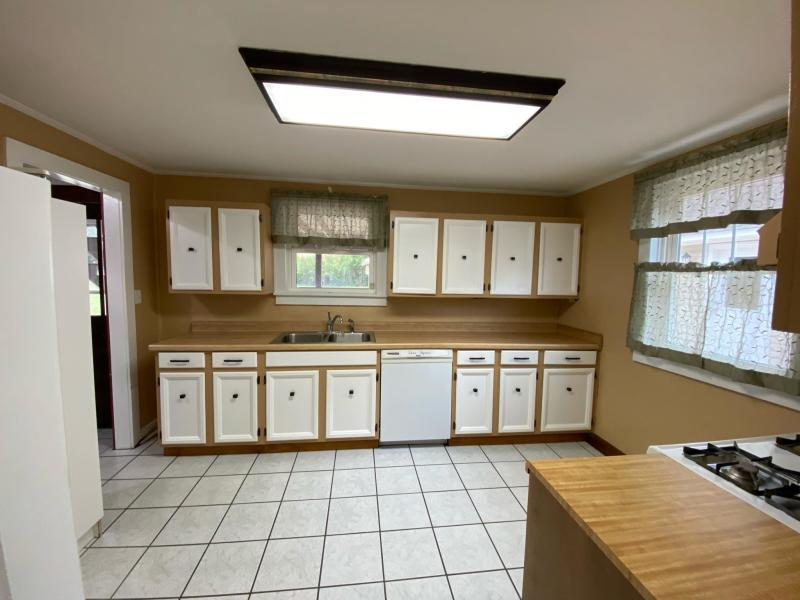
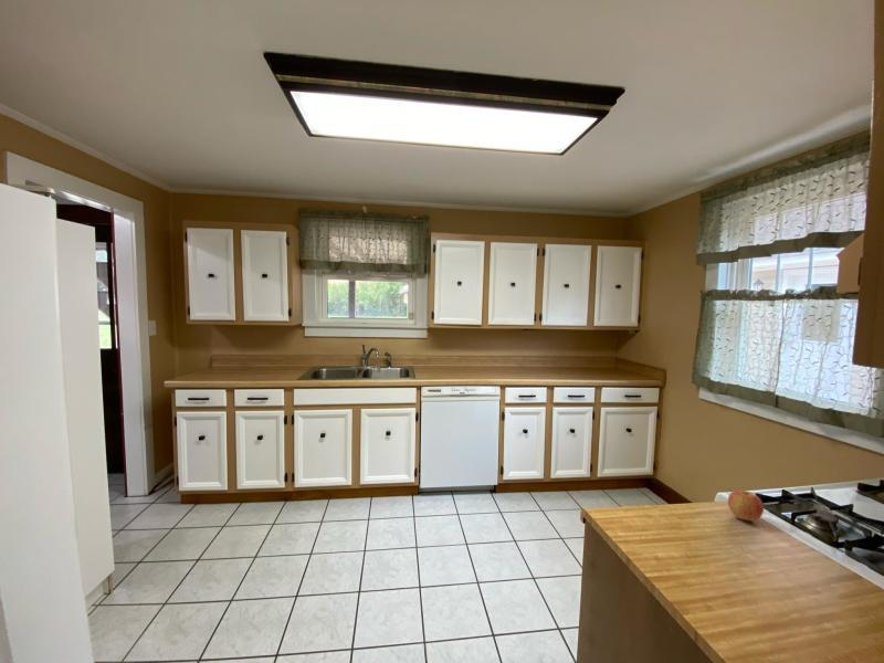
+ apple [727,488,765,522]
